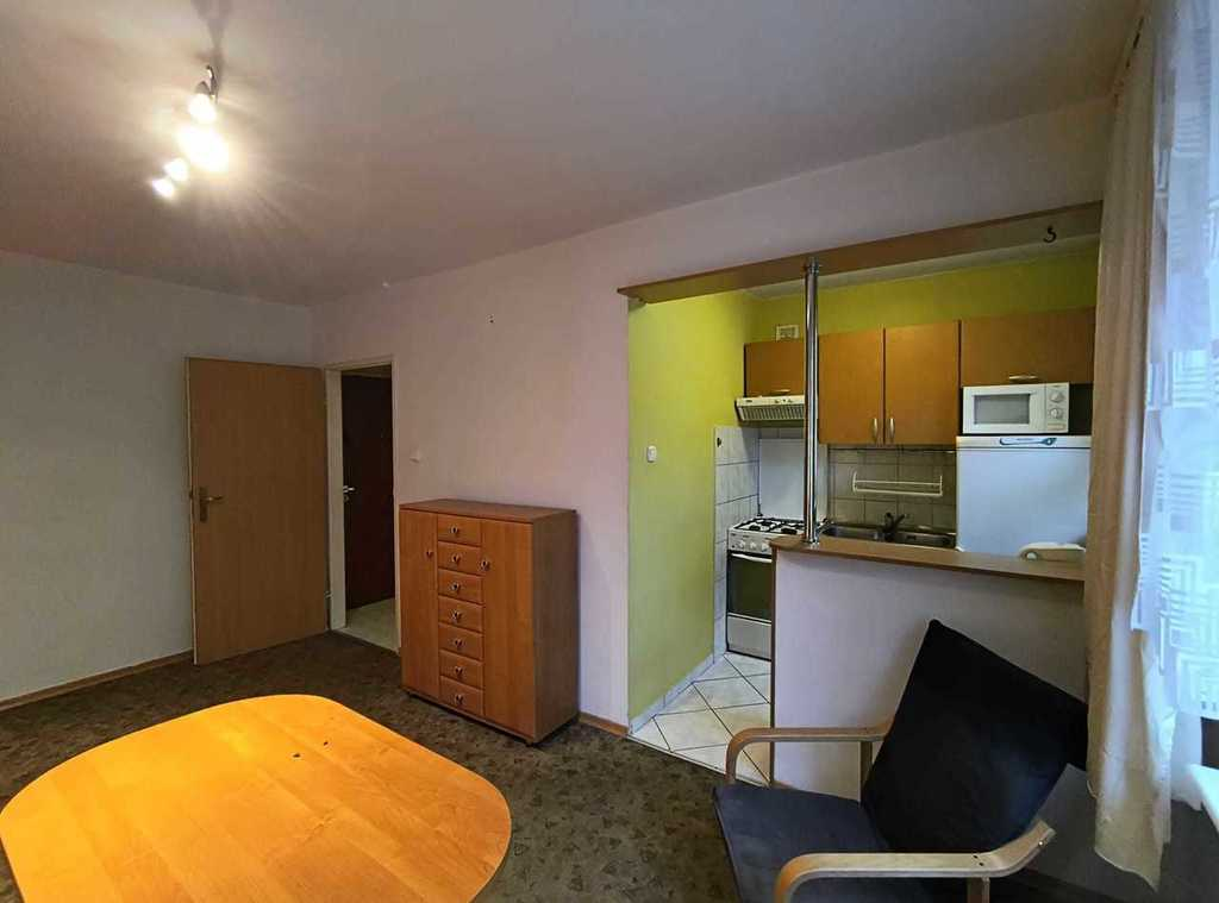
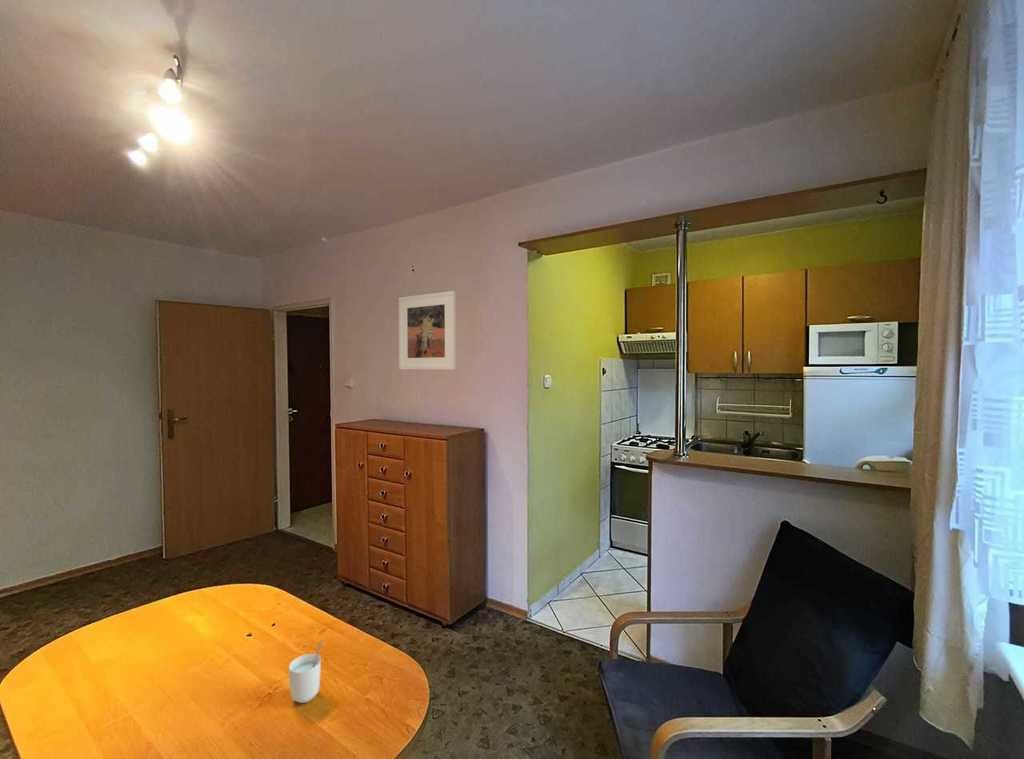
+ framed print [398,290,457,371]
+ cup [288,639,324,704]
